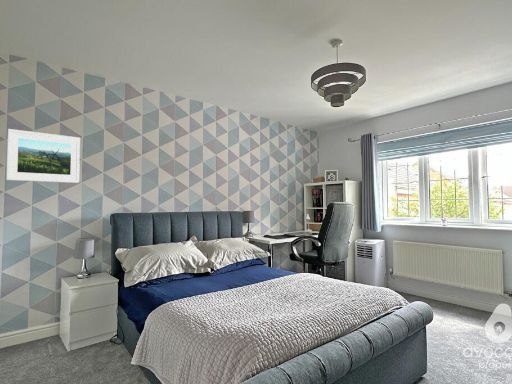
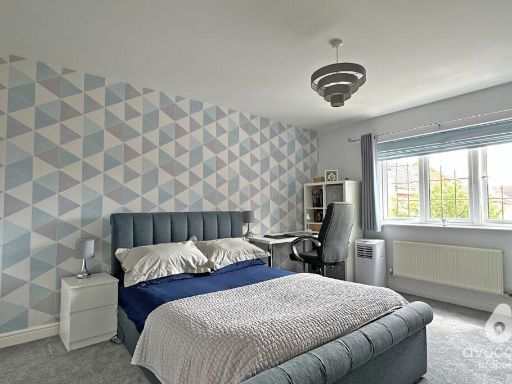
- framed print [5,128,81,184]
